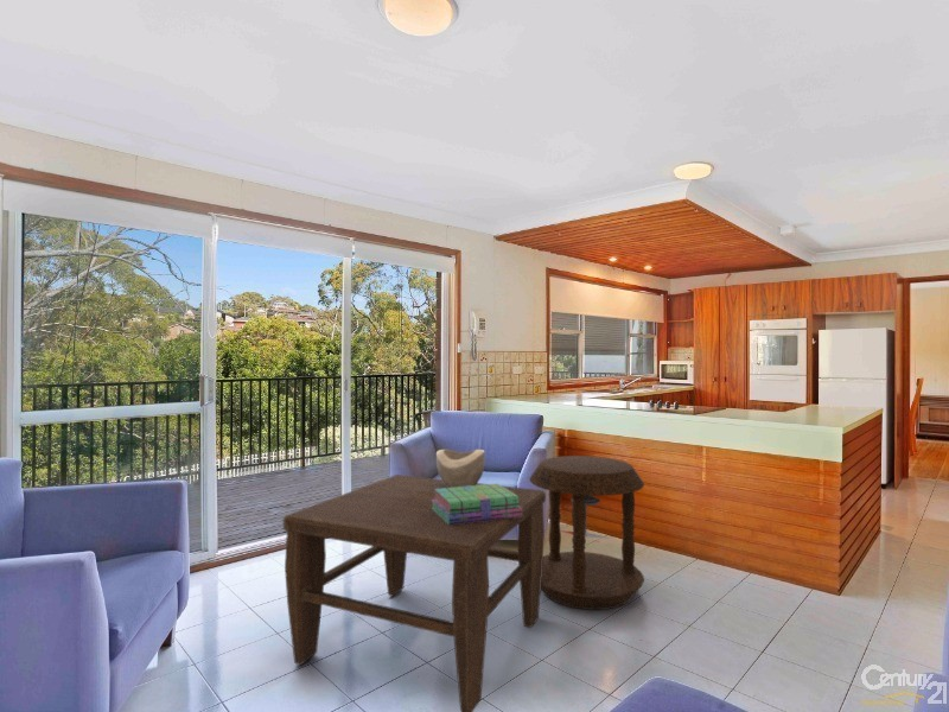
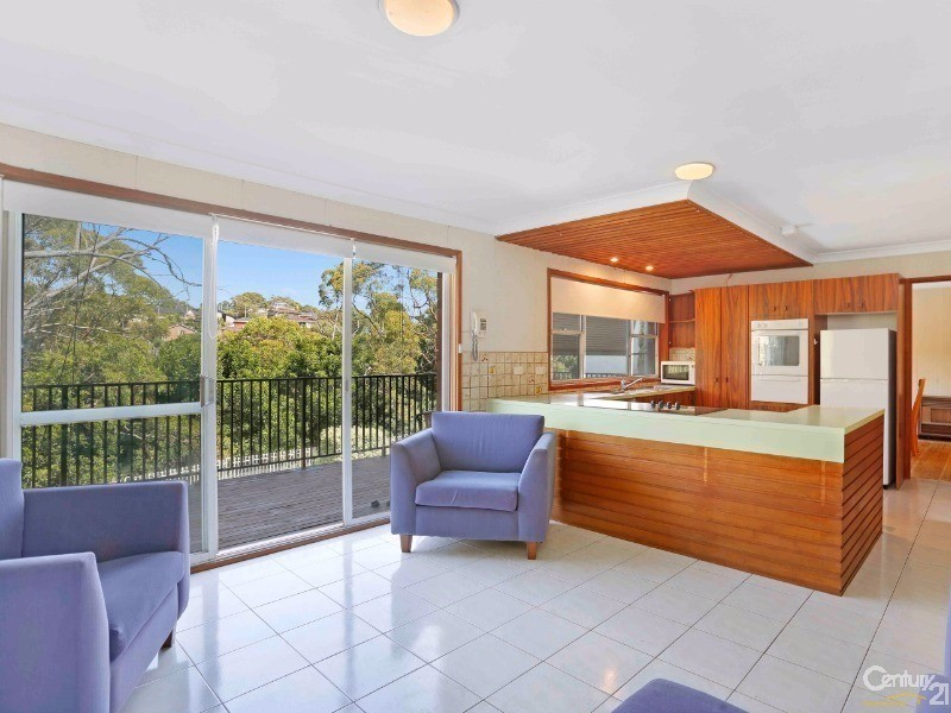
- stack of books [432,483,522,525]
- side table [528,454,645,611]
- coffee table [282,473,547,712]
- decorative bowl [435,449,486,488]
